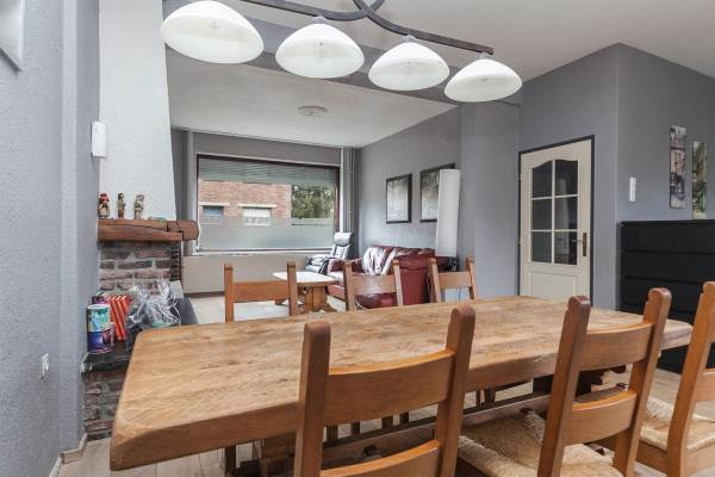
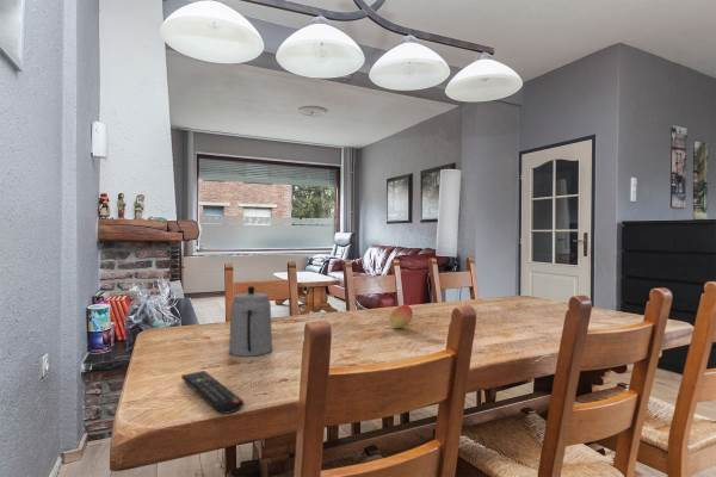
+ fruit [388,303,414,329]
+ teapot [228,285,273,358]
+ remote control [180,370,245,415]
